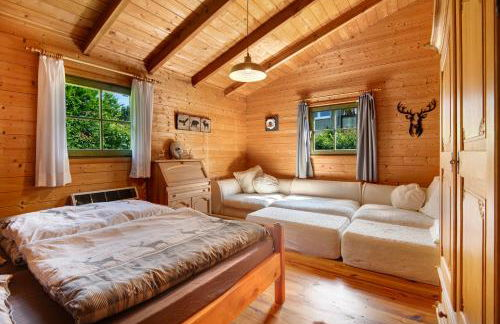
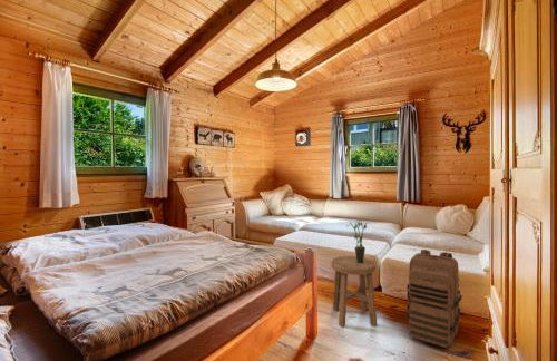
+ stool [331,255,378,328]
+ potted plant [345,219,368,263]
+ backpack [405,248,463,349]
